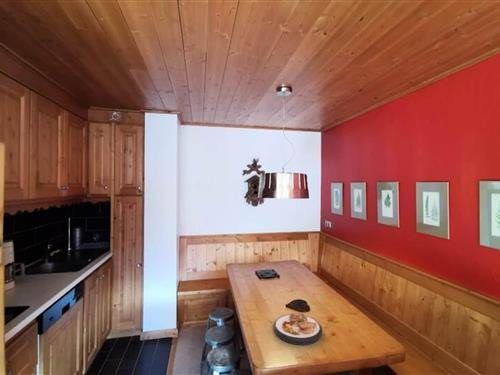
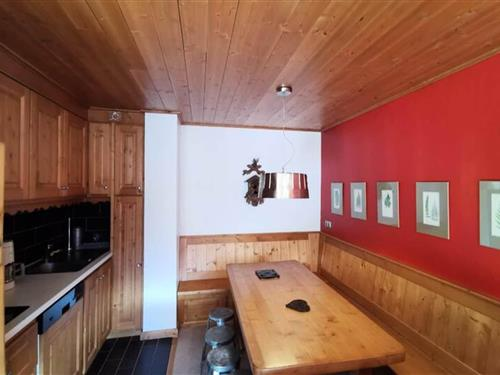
- plate [273,312,323,346]
